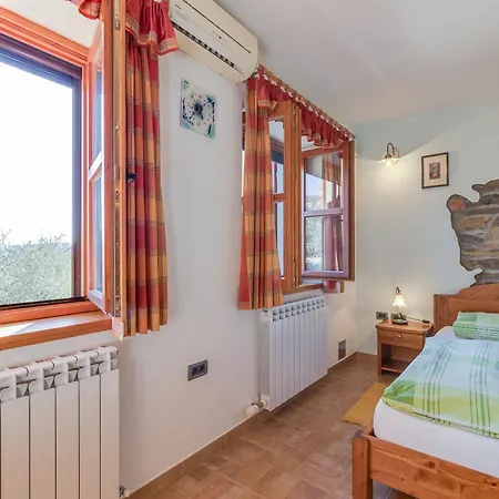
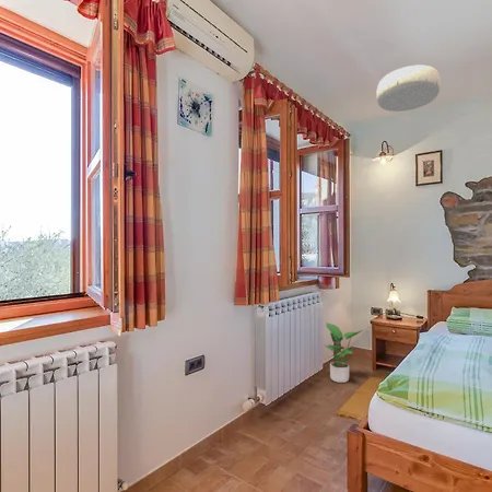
+ ceiling light [375,65,442,113]
+ potted plant [324,321,364,384]
